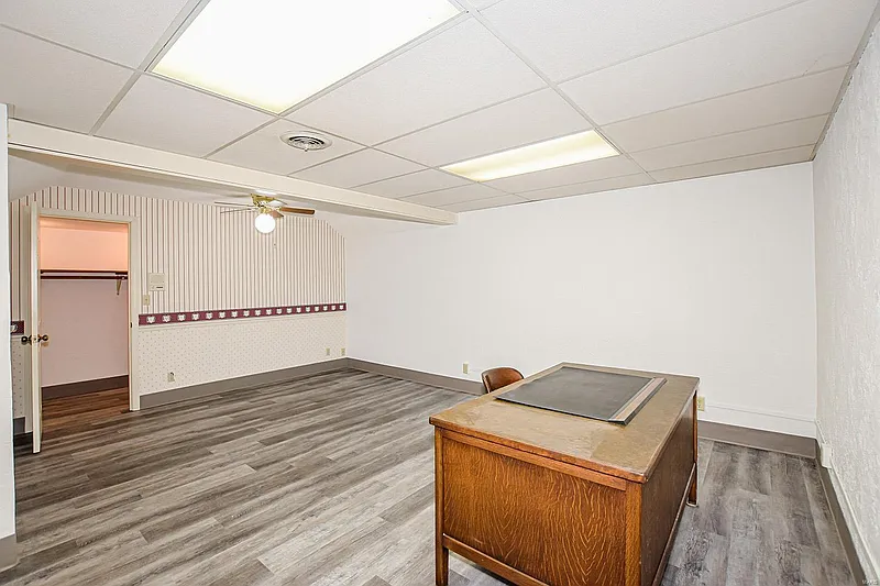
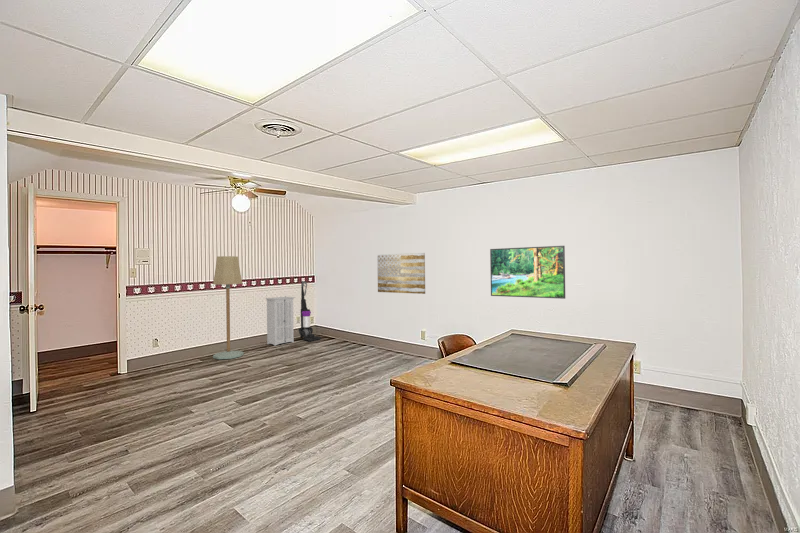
+ wall art [376,252,426,295]
+ vacuum cleaner [298,280,322,342]
+ storage cabinet [265,296,296,347]
+ floor lamp [212,255,245,360]
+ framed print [489,245,566,300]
